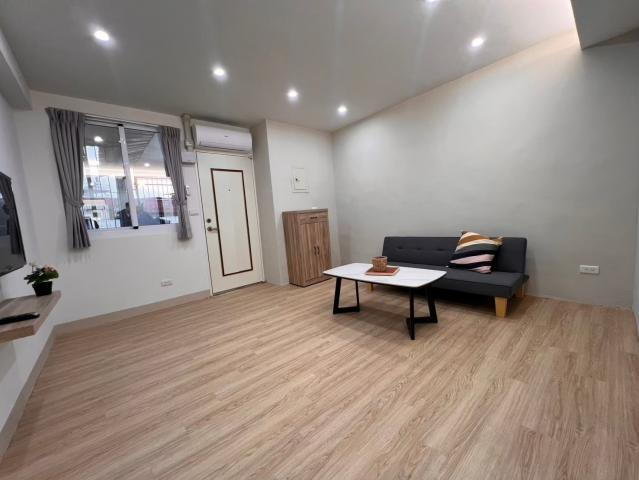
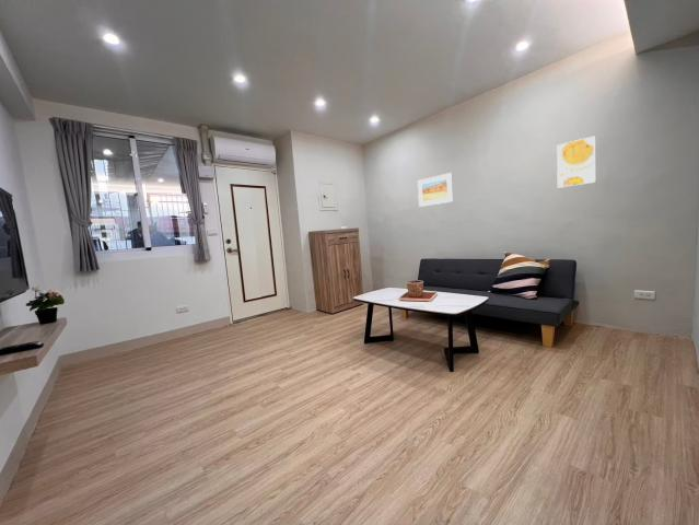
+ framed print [417,172,454,208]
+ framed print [556,135,597,189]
